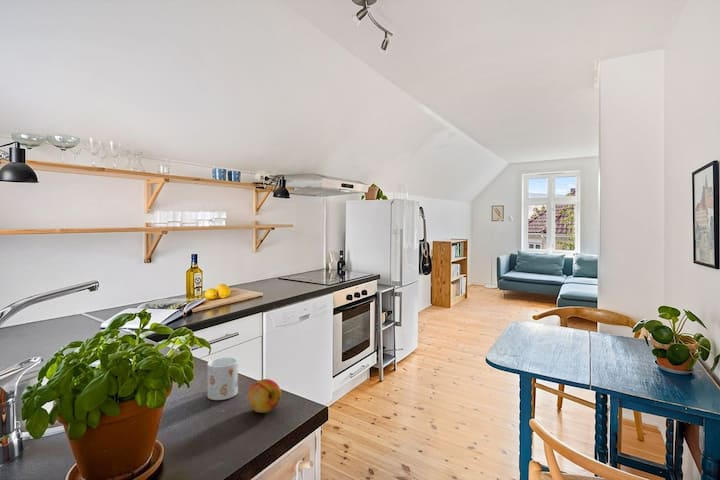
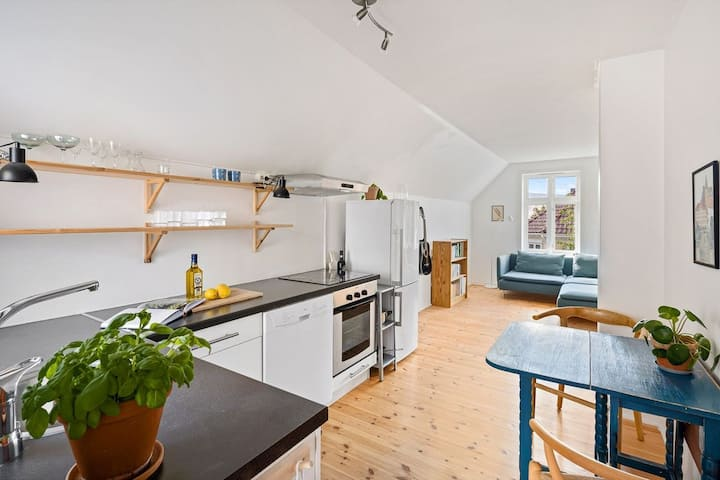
- fruit [246,378,282,414]
- mug [206,356,239,401]
